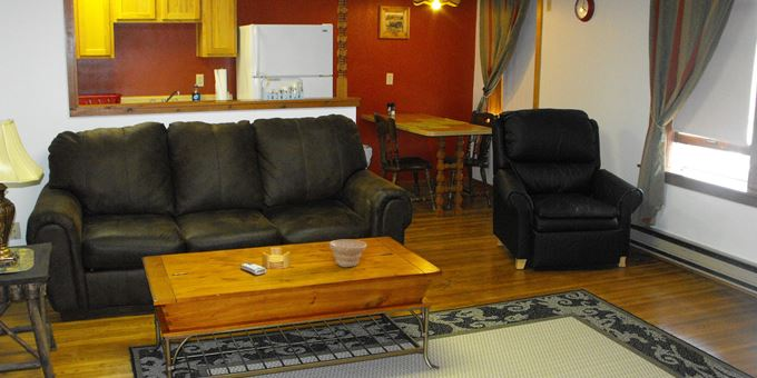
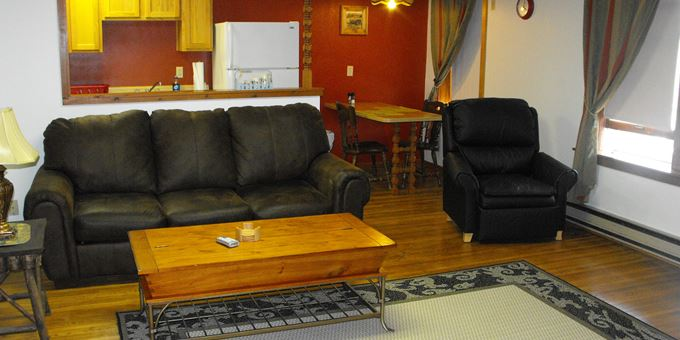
- bowl [328,238,367,268]
